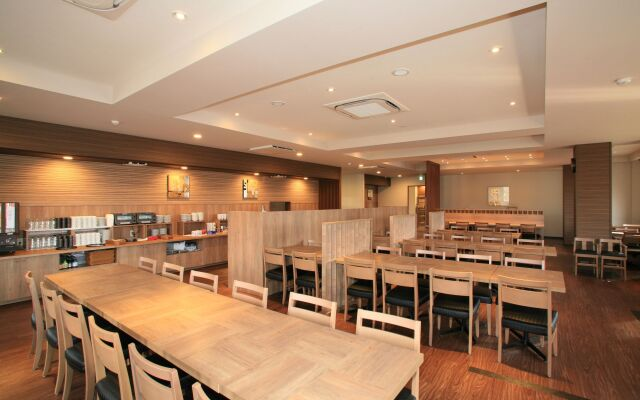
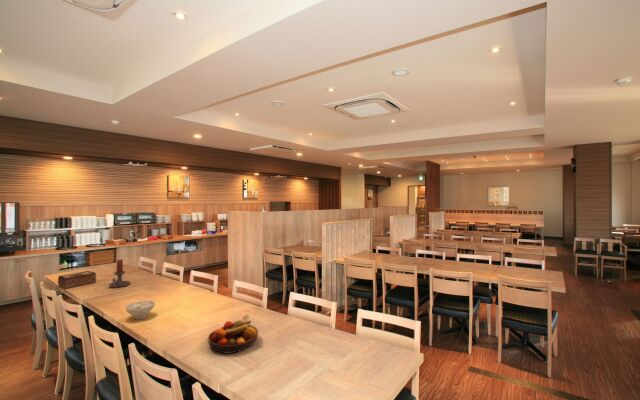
+ bowl [124,300,156,320]
+ tissue box [57,270,97,290]
+ fruit bowl [207,313,259,355]
+ candle holder [108,258,131,288]
